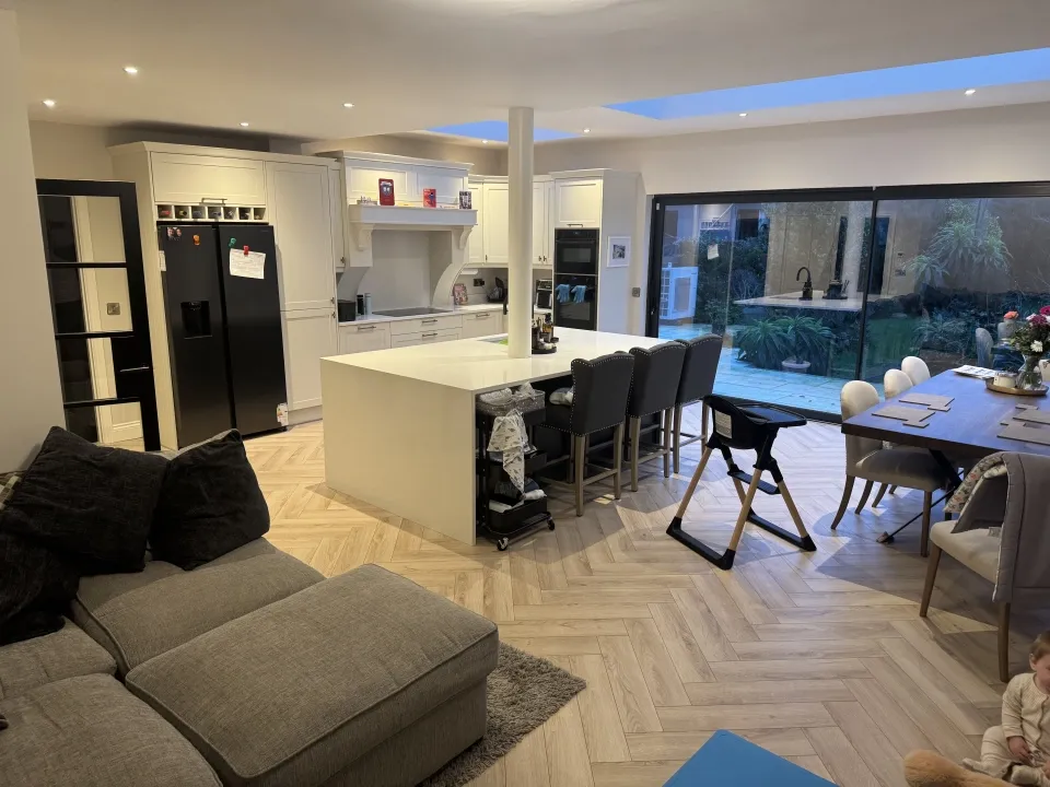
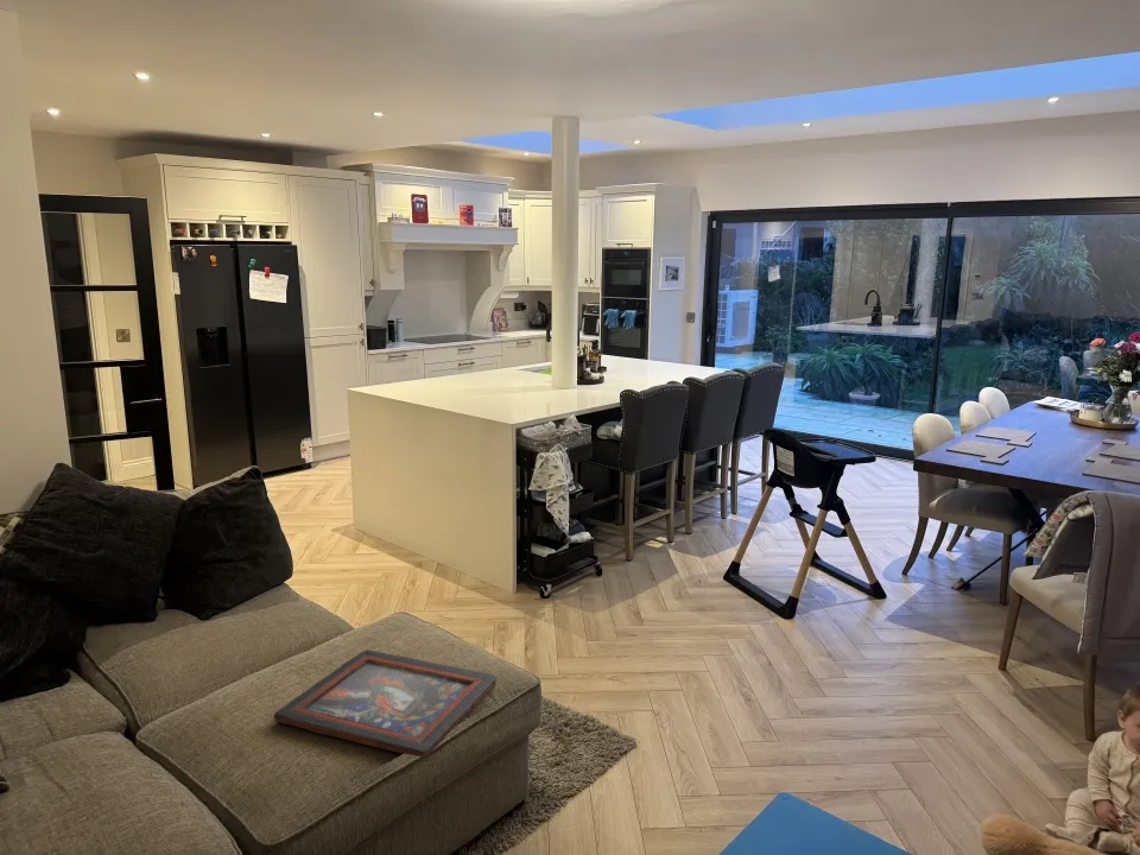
+ decorative tray [272,648,498,759]
